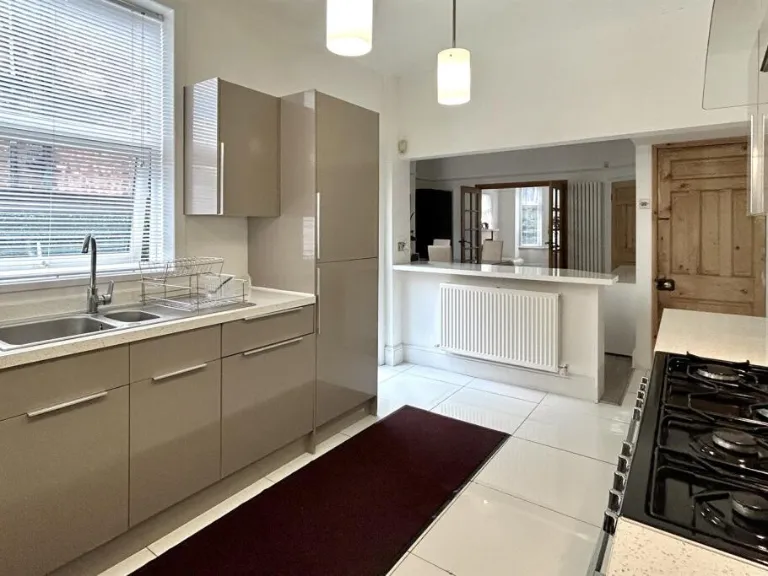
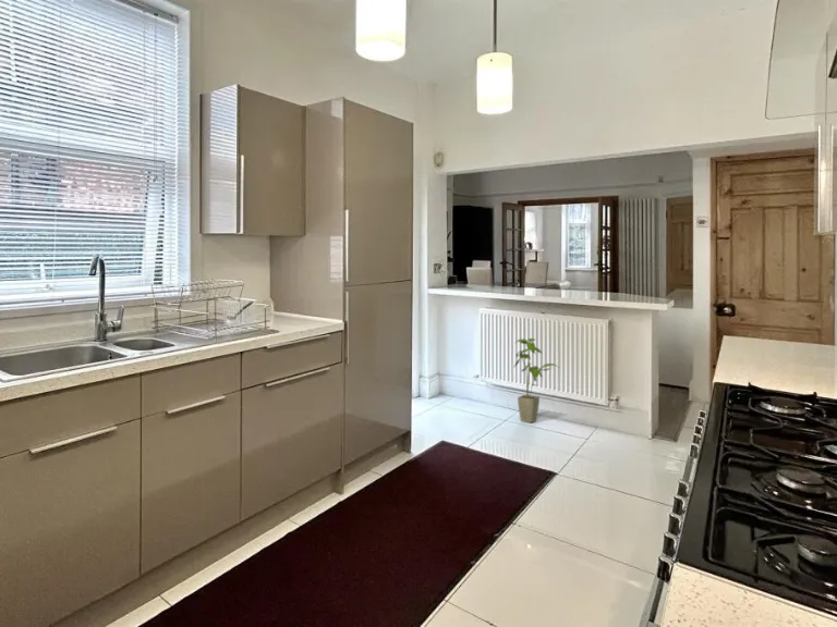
+ house plant [512,337,559,423]
